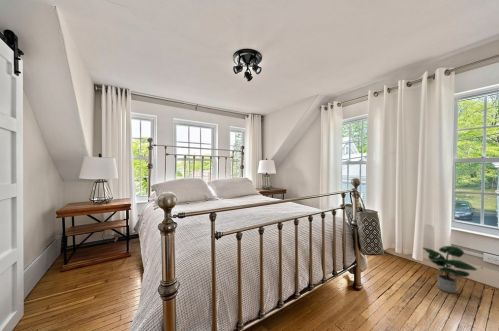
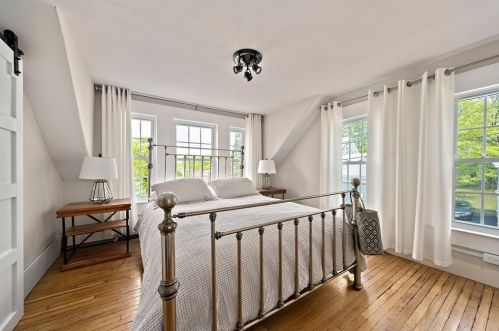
- potted plant [422,245,478,294]
